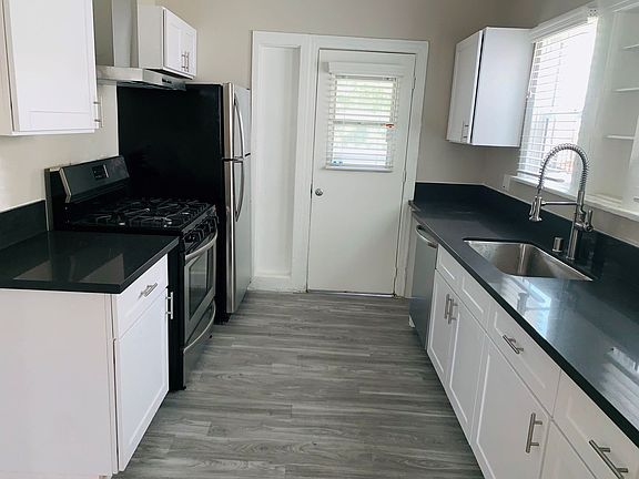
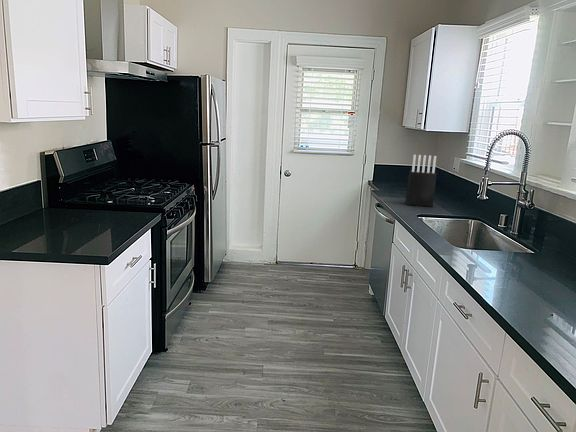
+ knife block [404,154,438,208]
